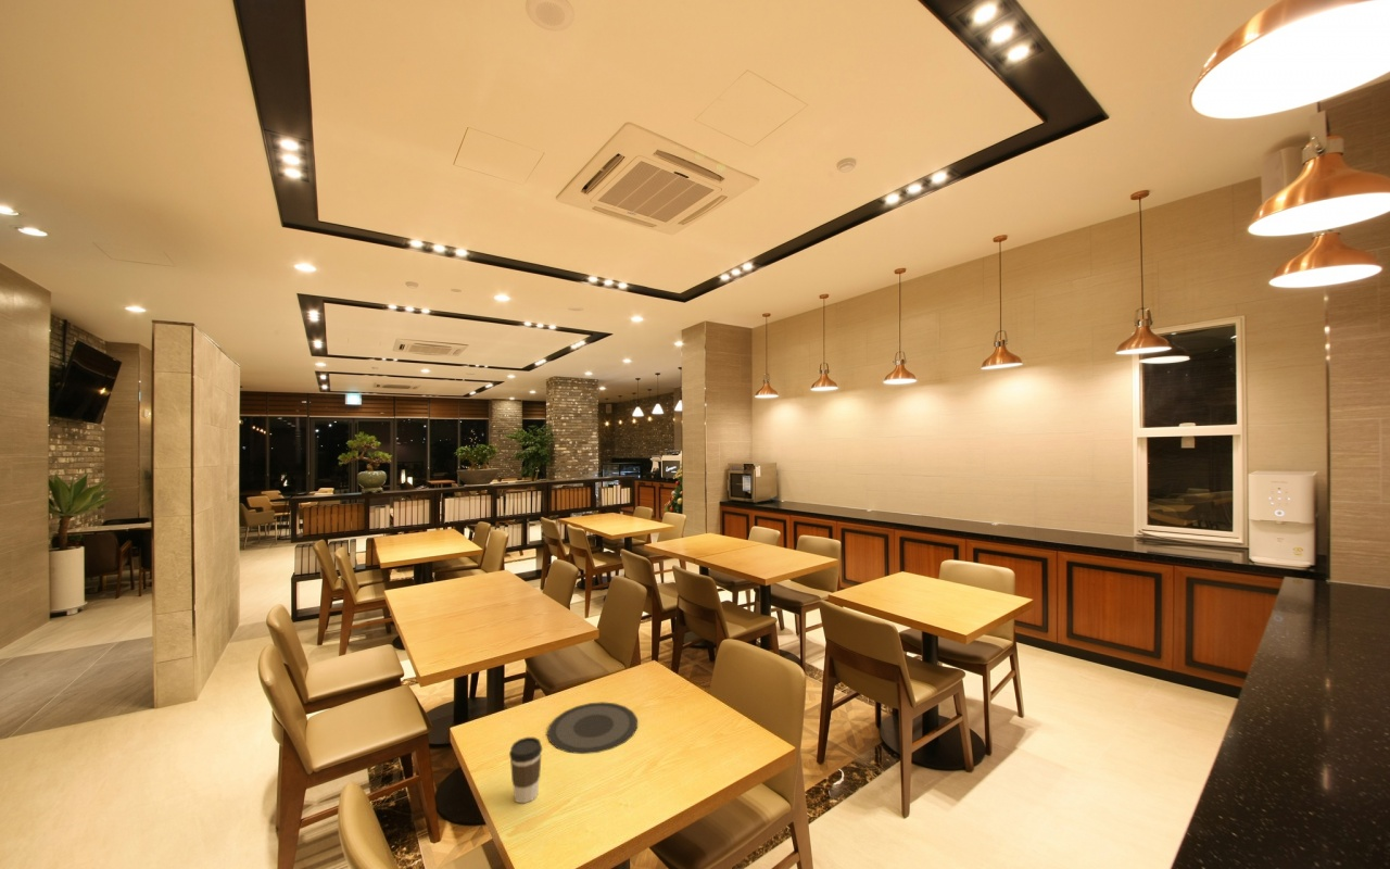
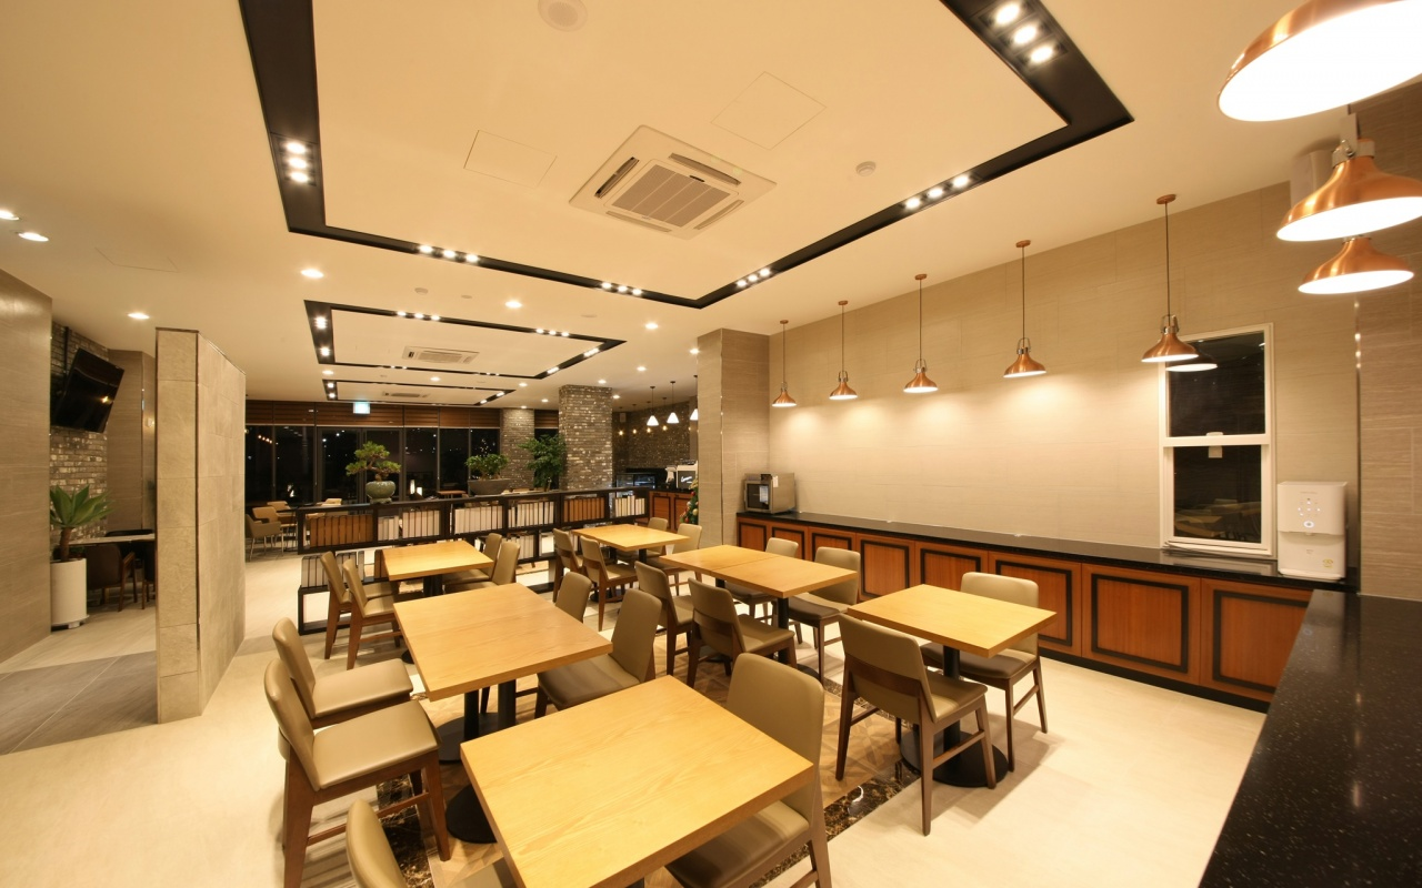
- coffee cup [508,736,543,804]
- plate [546,701,639,755]
